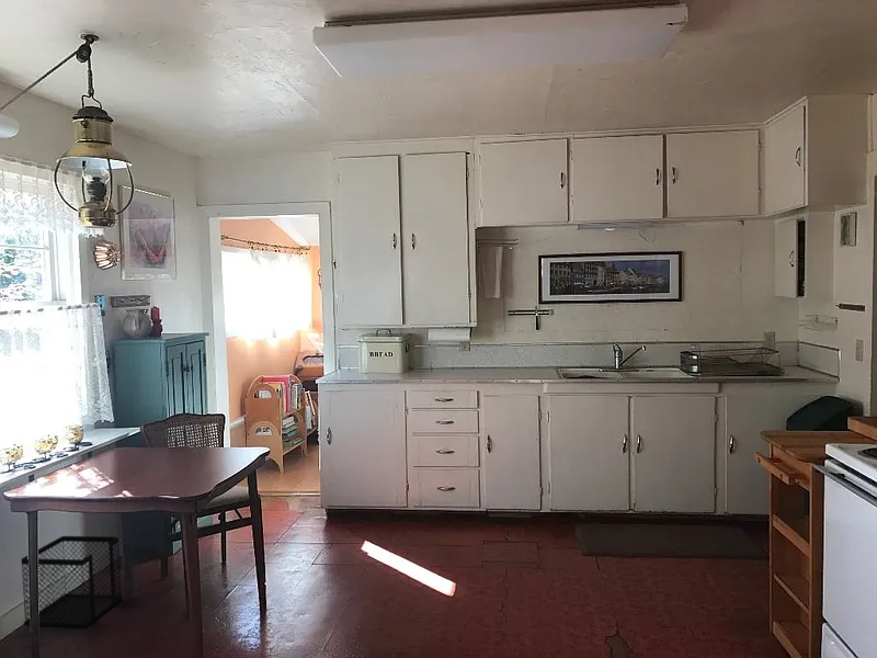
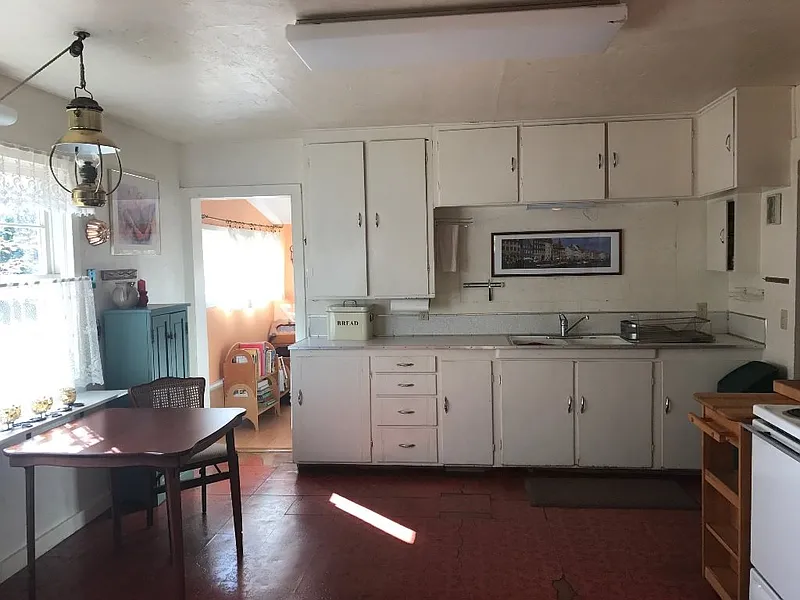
- wastebasket [20,535,124,628]
